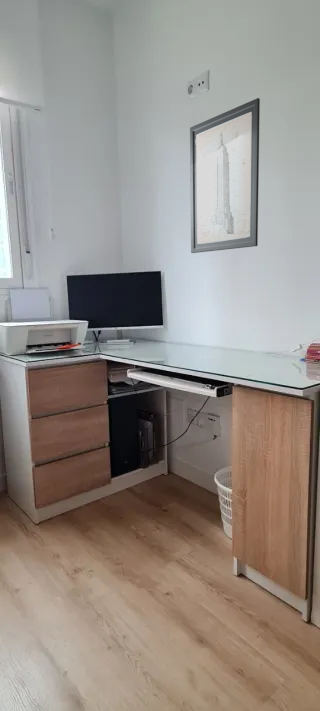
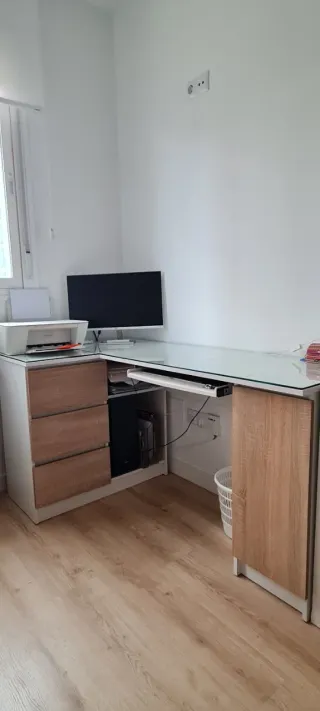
- wall art [189,97,261,254]
